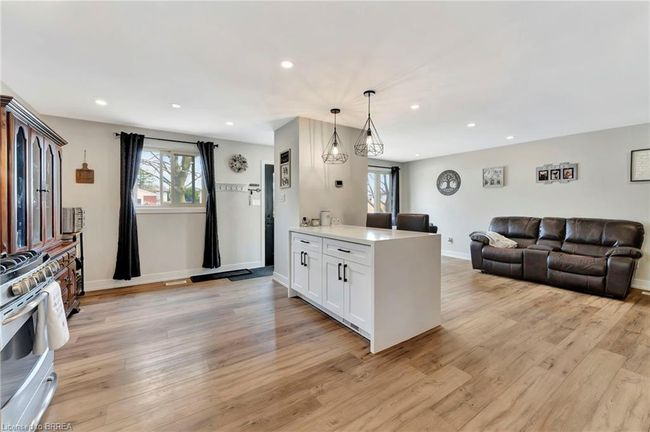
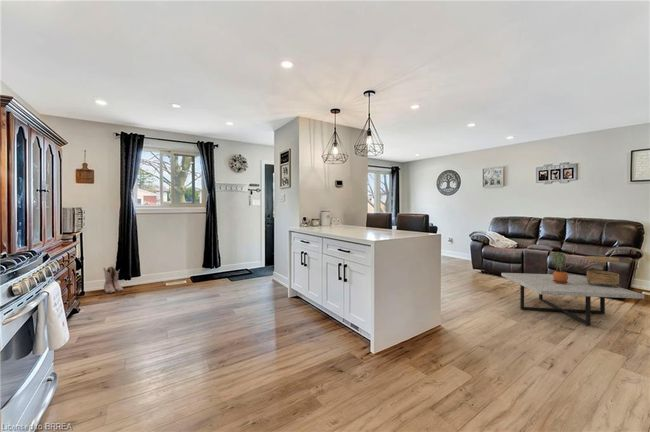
+ potted plant [551,251,568,284]
+ coffee table [500,272,645,327]
+ decorative container [586,255,621,288]
+ boots [102,265,124,294]
